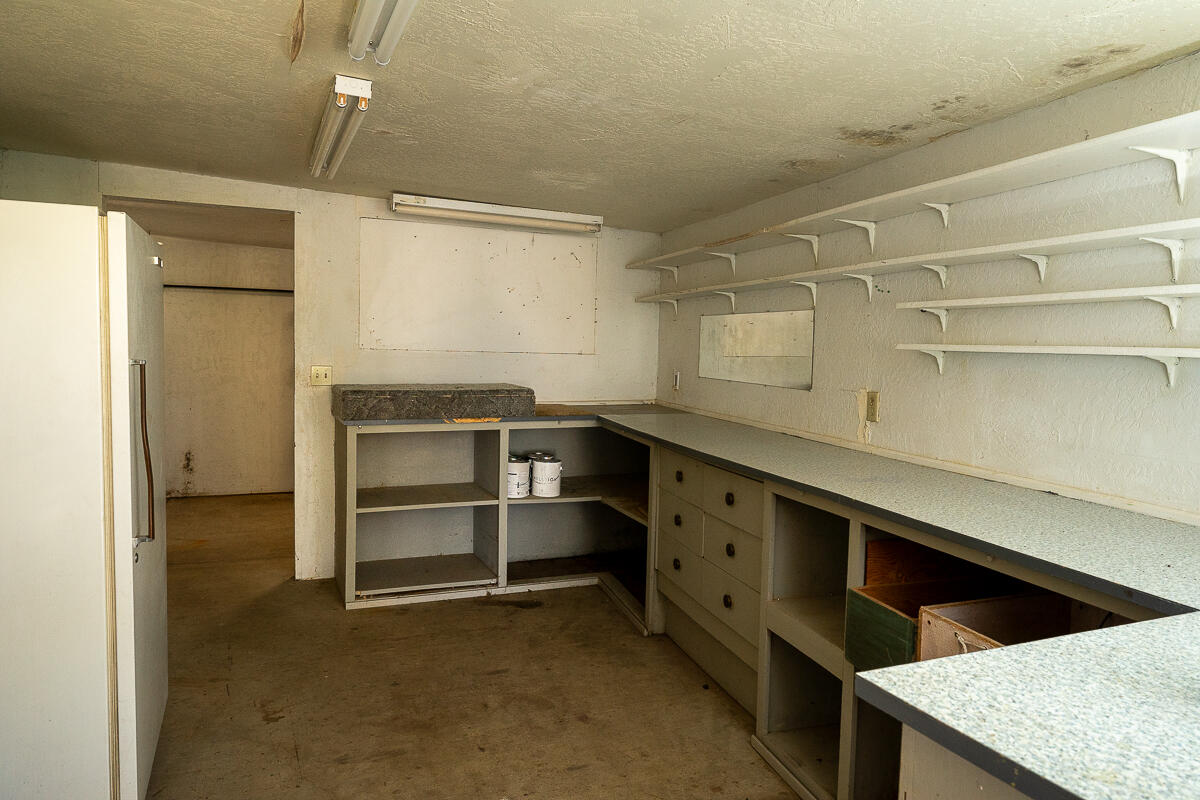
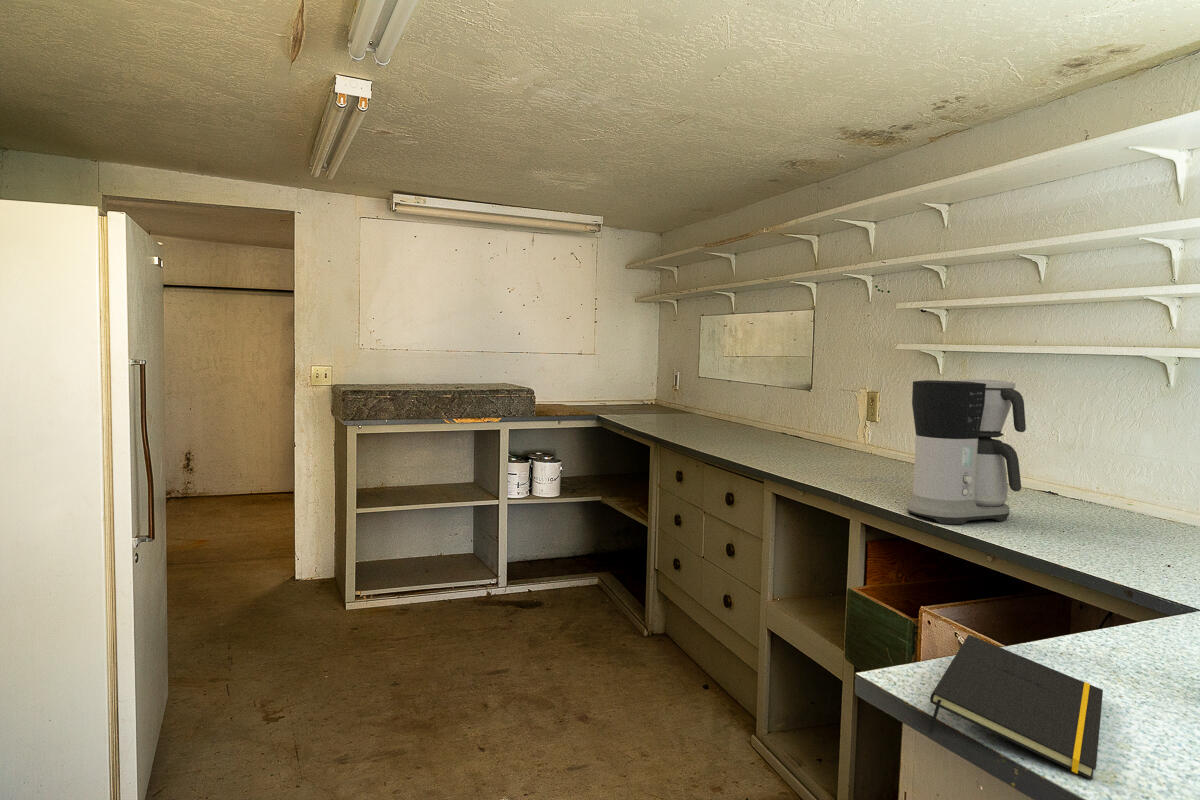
+ notepad [929,634,1104,781]
+ coffee maker [906,378,1027,525]
